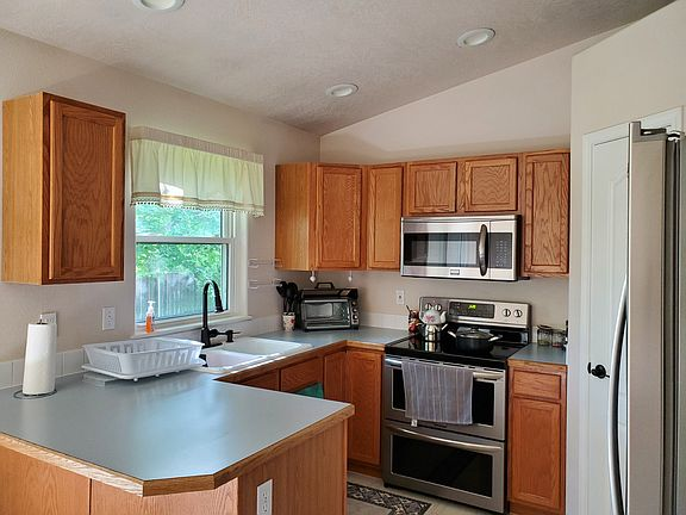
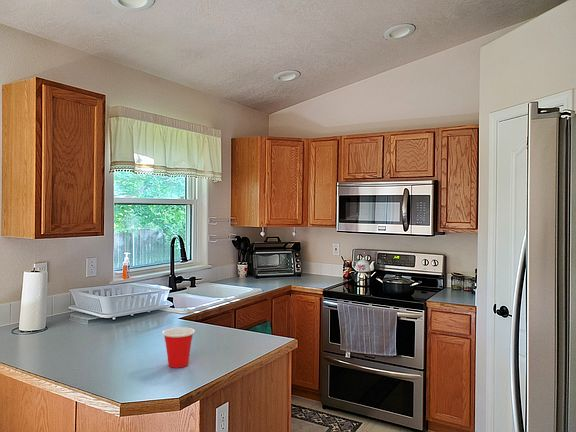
+ cup [161,326,196,369]
